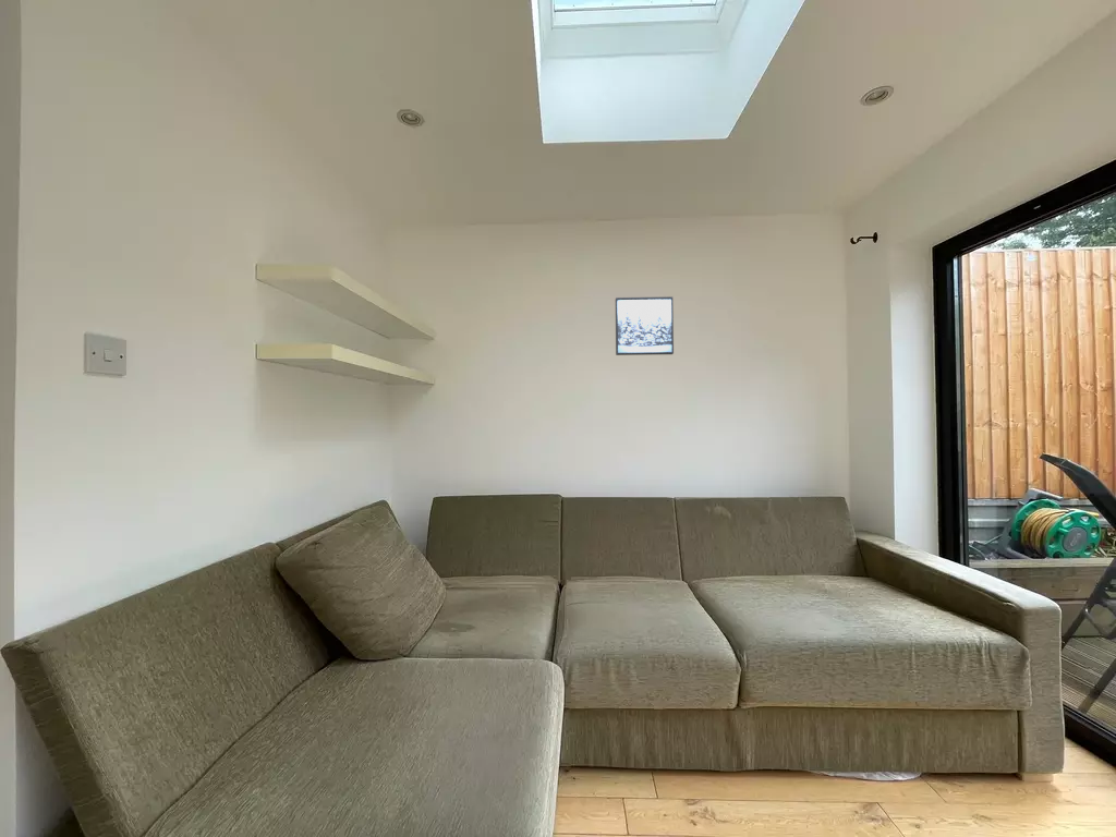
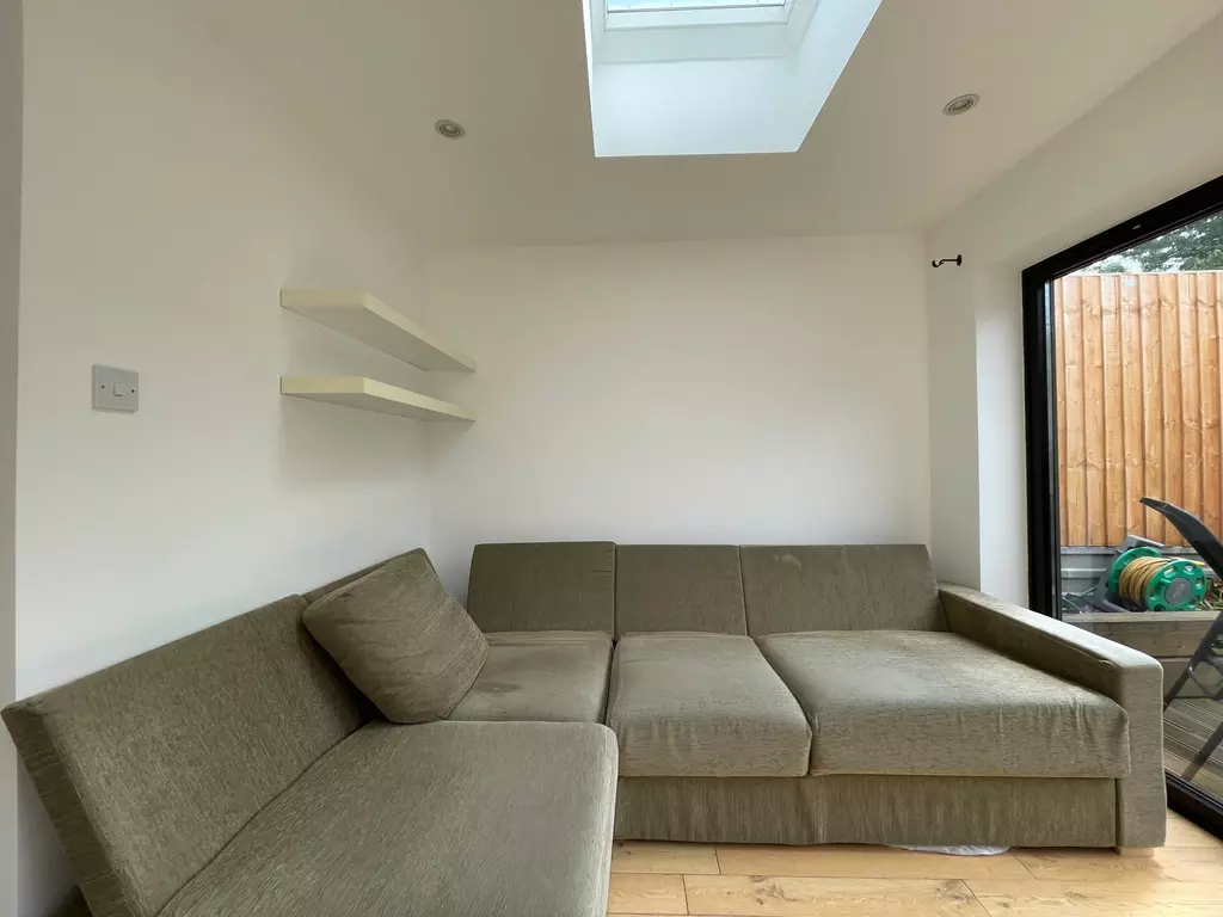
- wall art [615,295,675,356]
